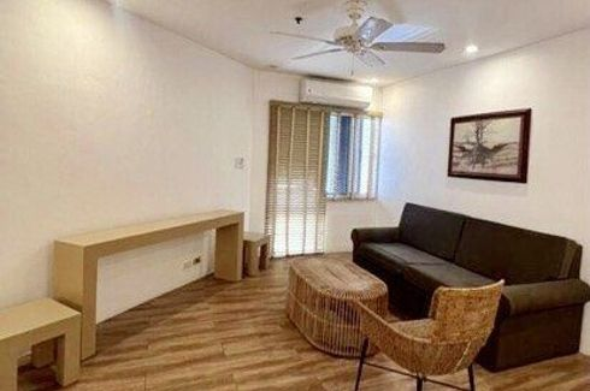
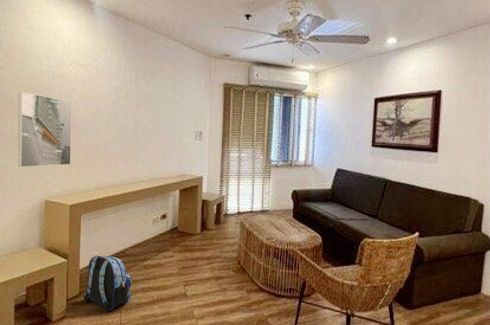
+ backpack [83,255,133,312]
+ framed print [17,91,73,168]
